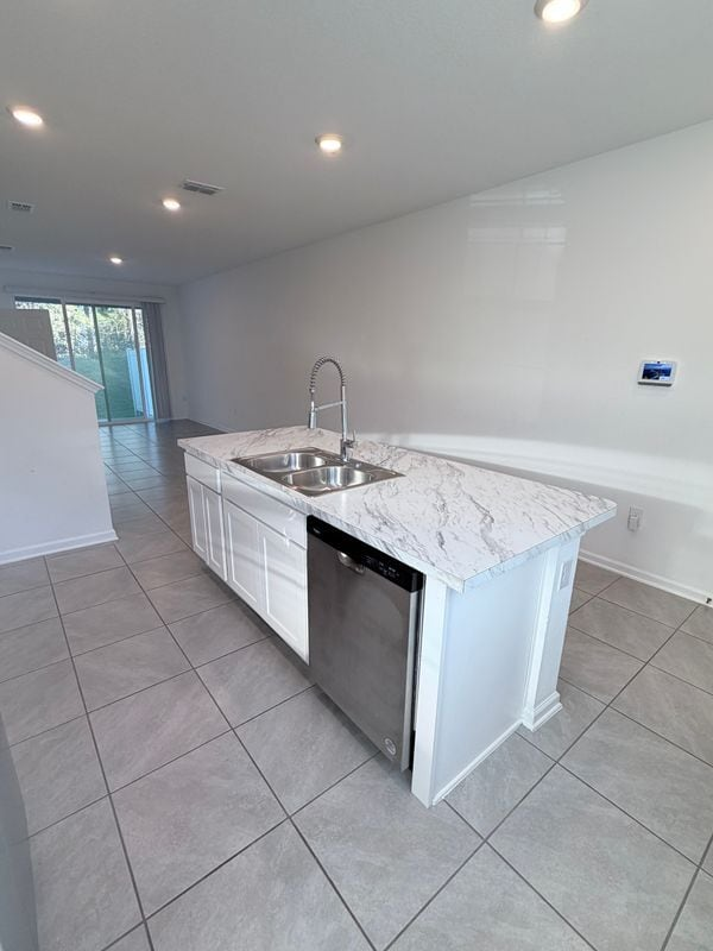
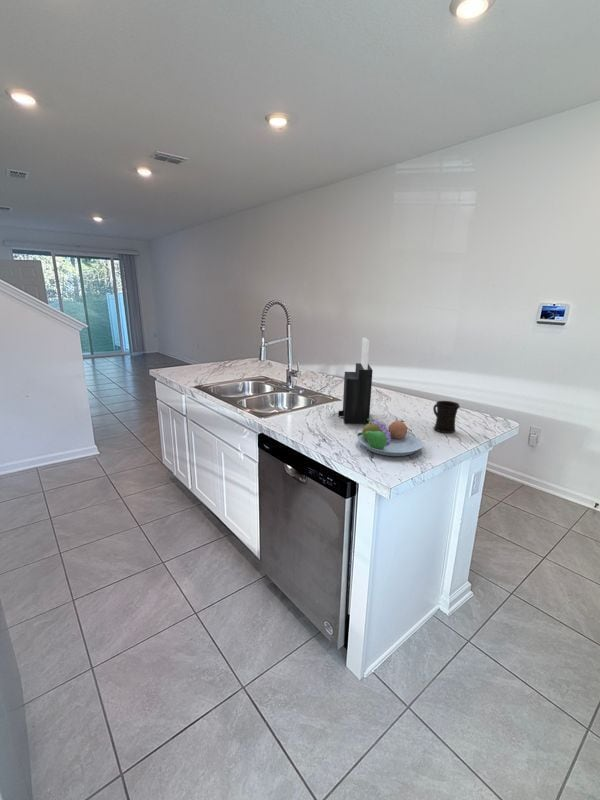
+ mug [432,400,461,434]
+ knife block [337,337,374,425]
+ fruit bowl [356,418,424,457]
